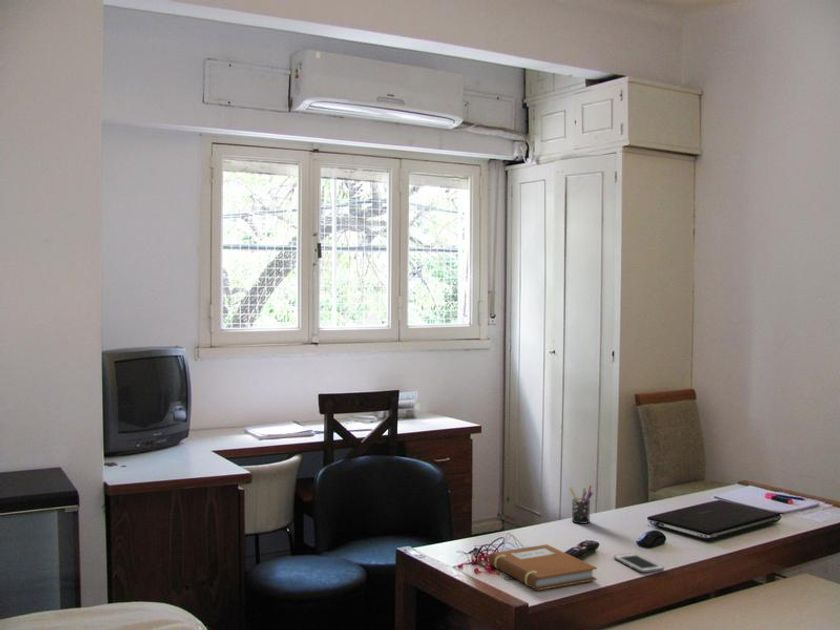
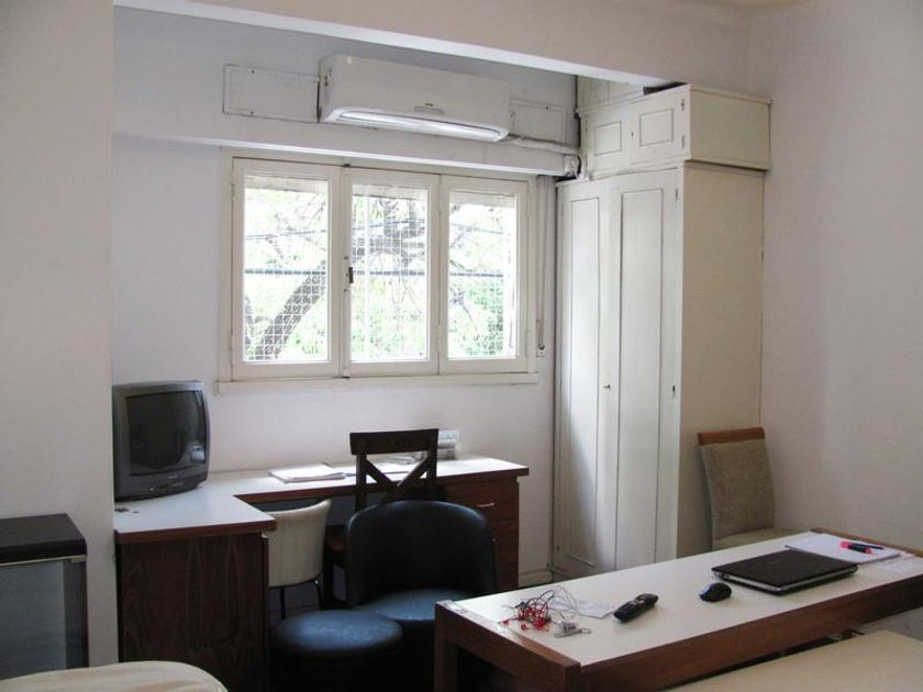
- cell phone [613,552,665,574]
- pen holder [568,484,594,525]
- notebook [487,543,598,591]
